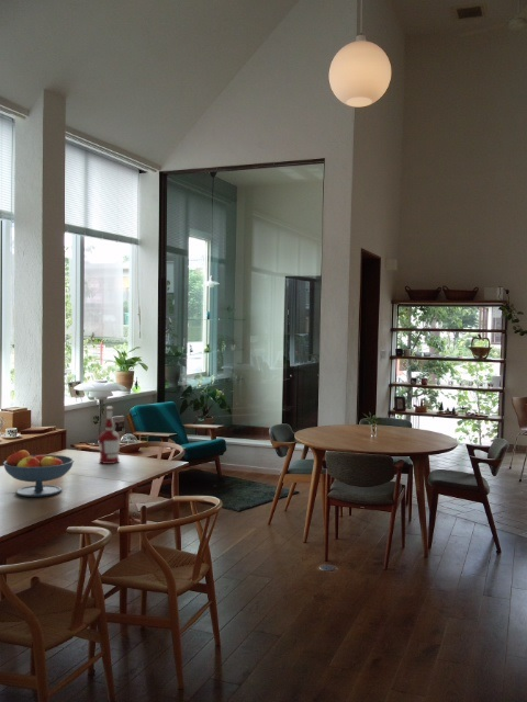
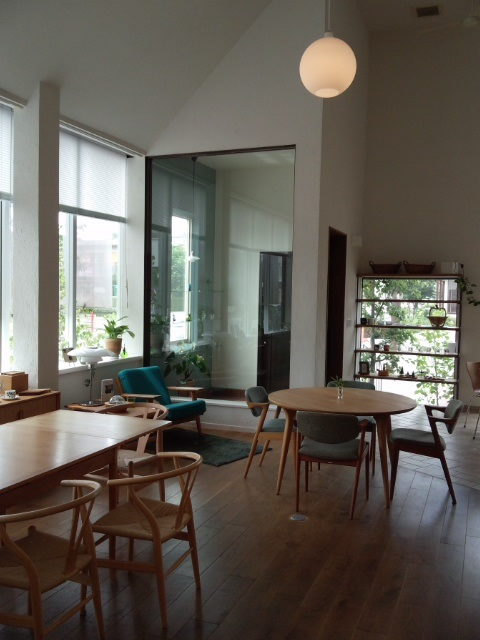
- fruit bowl [2,449,75,498]
- alcohol [98,406,122,465]
